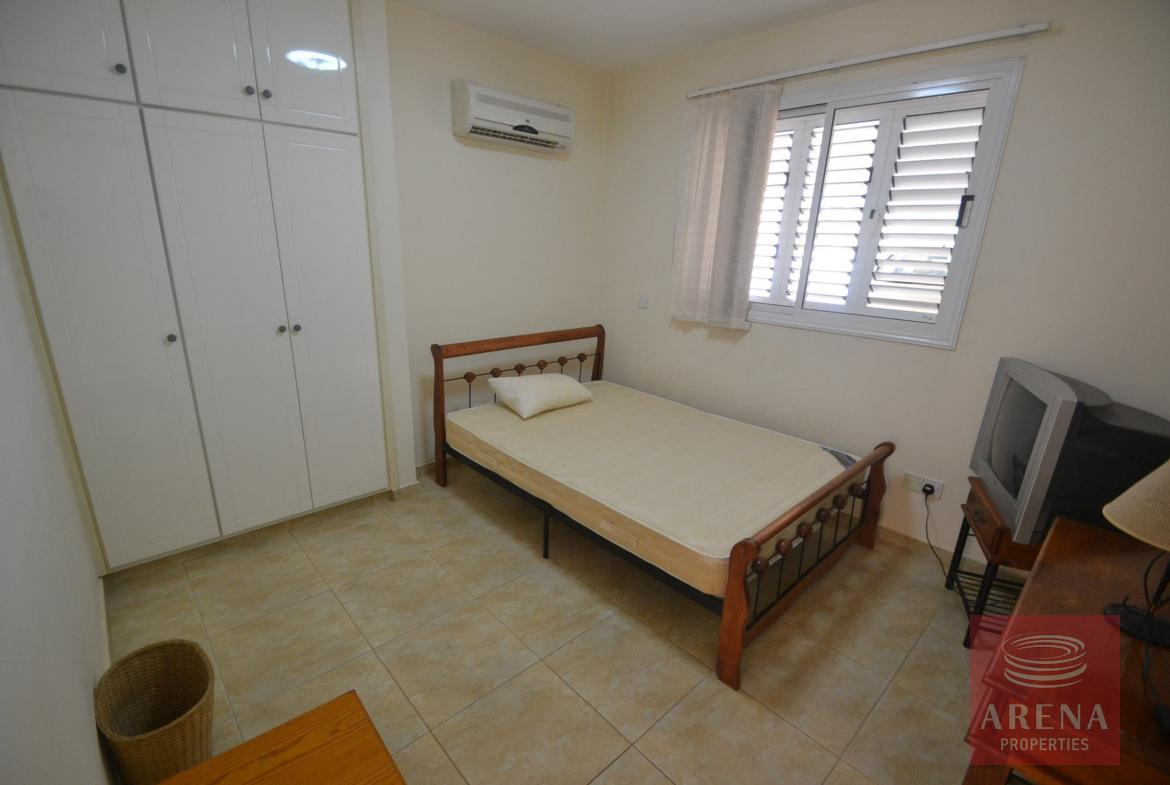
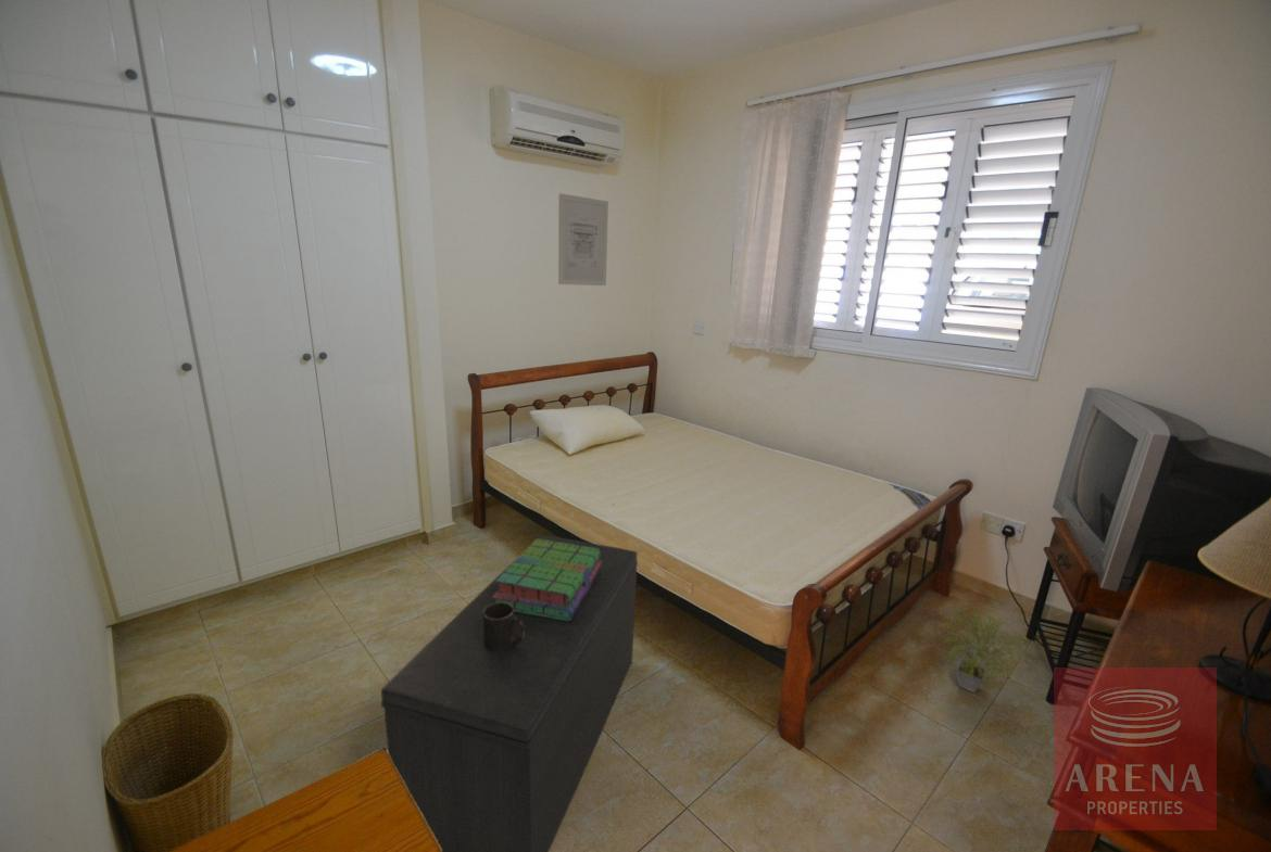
+ stack of books [492,538,602,621]
+ wall art [557,192,609,287]
+ bench [380,534,639,852]
+ mug [483,602,526,651]
+ potted plant [939,605,1034,695]
